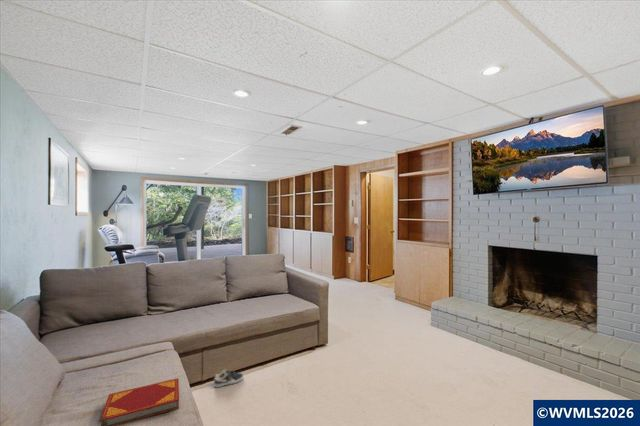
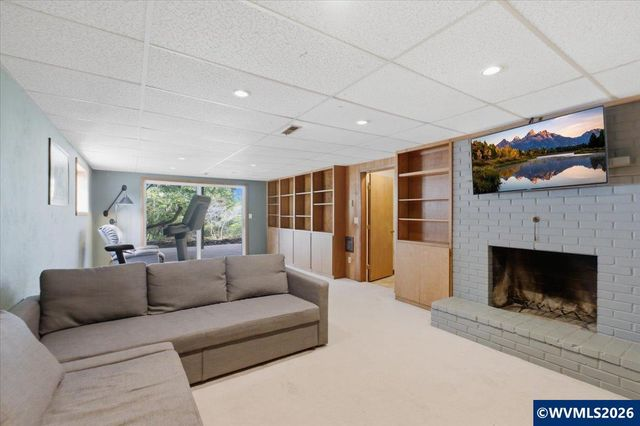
- hardback book [99,377,180,426]
- sneaker [213,369,244,388]
